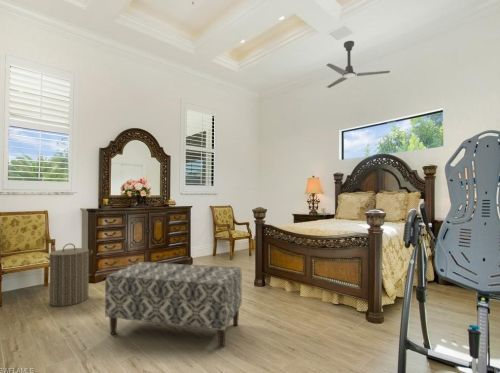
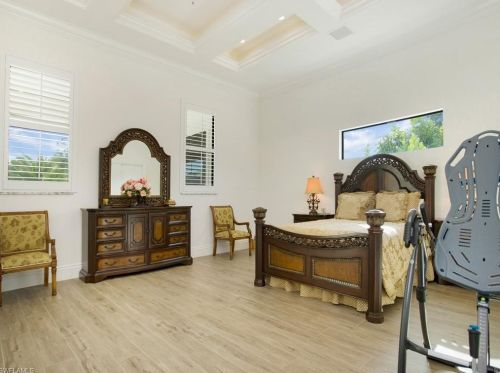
- bench [104,261,243,349]
- laundry hamper [44,243,94,307]
- ceiling fan [326,40,391,89]
